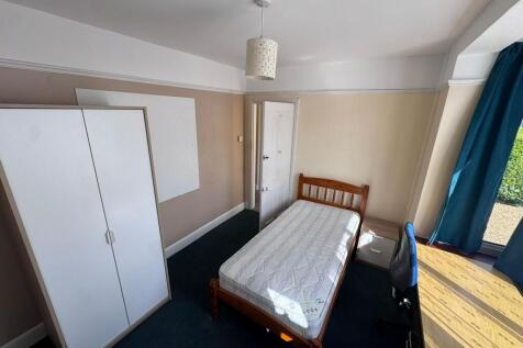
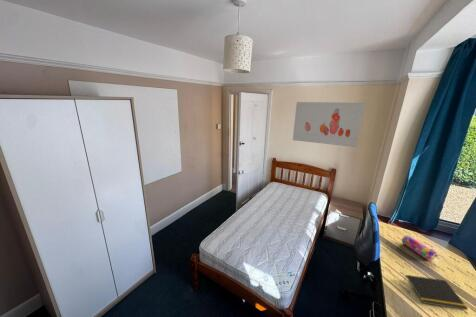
+ notepad [403,274,469,311]
+ wall art [292,101,366,148]
+ pencil case [401,235,439,262]
